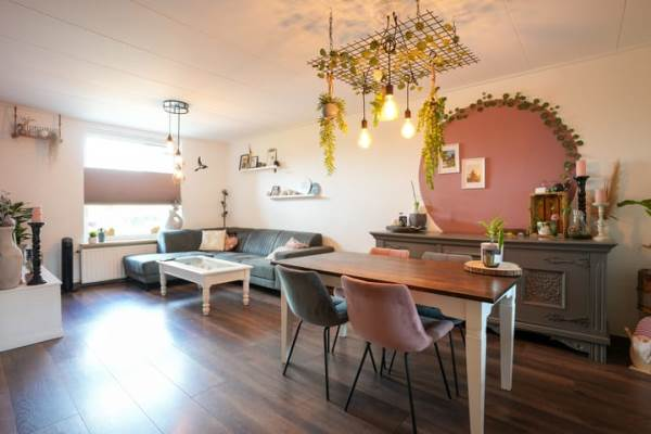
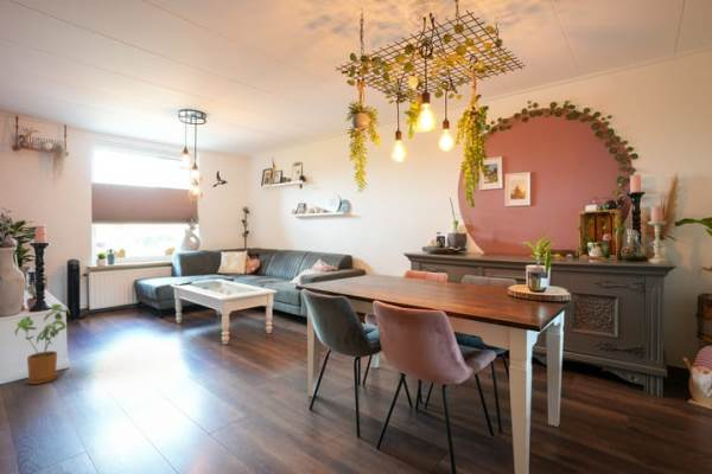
+ house plant [13,303,71,385]
